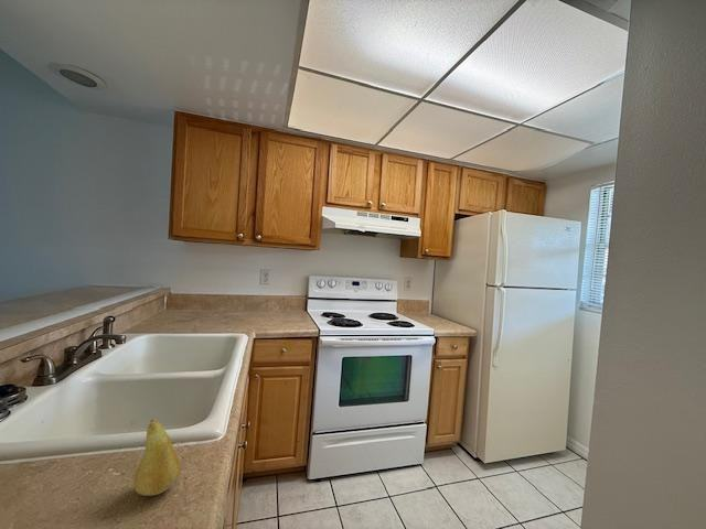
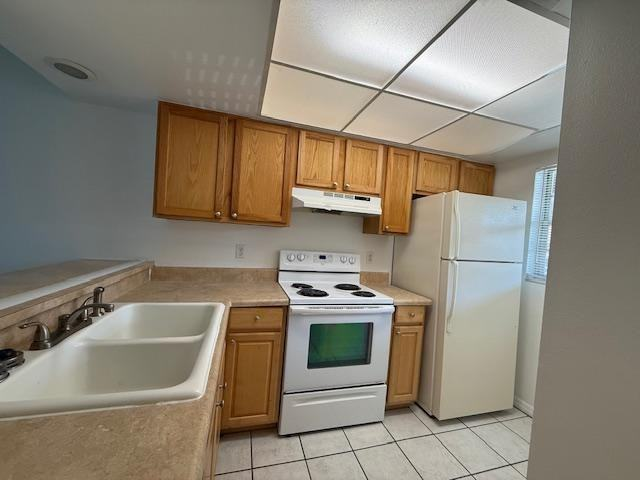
- fruit [132,419,182,497]
